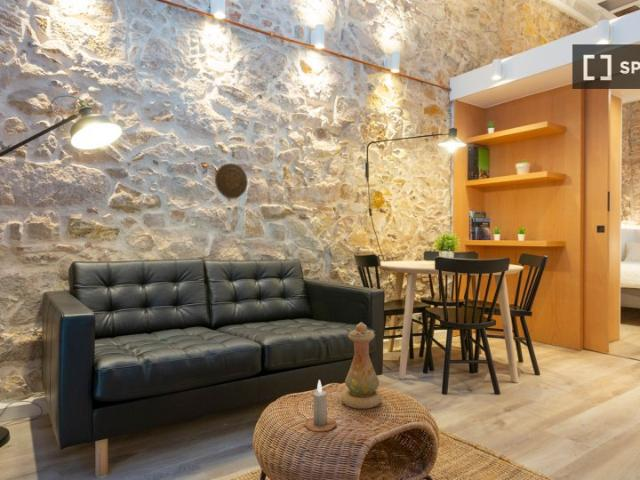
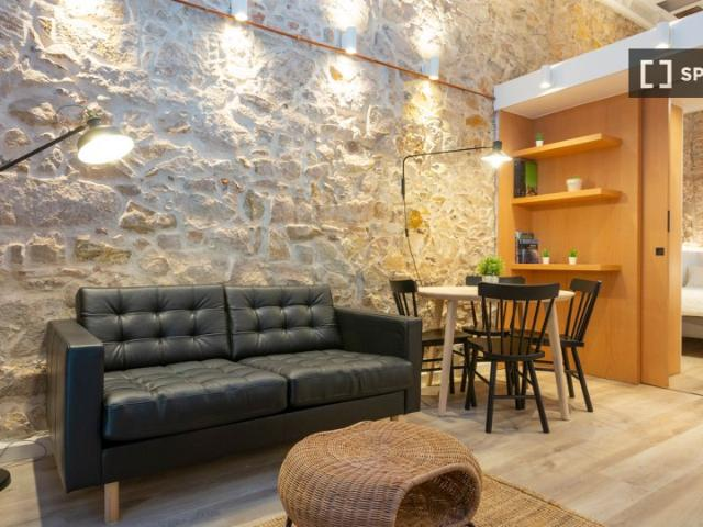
- candle [304,379,337,432]
- vase [340,321,383,410]
- decorative plate [214,162,249,200]
